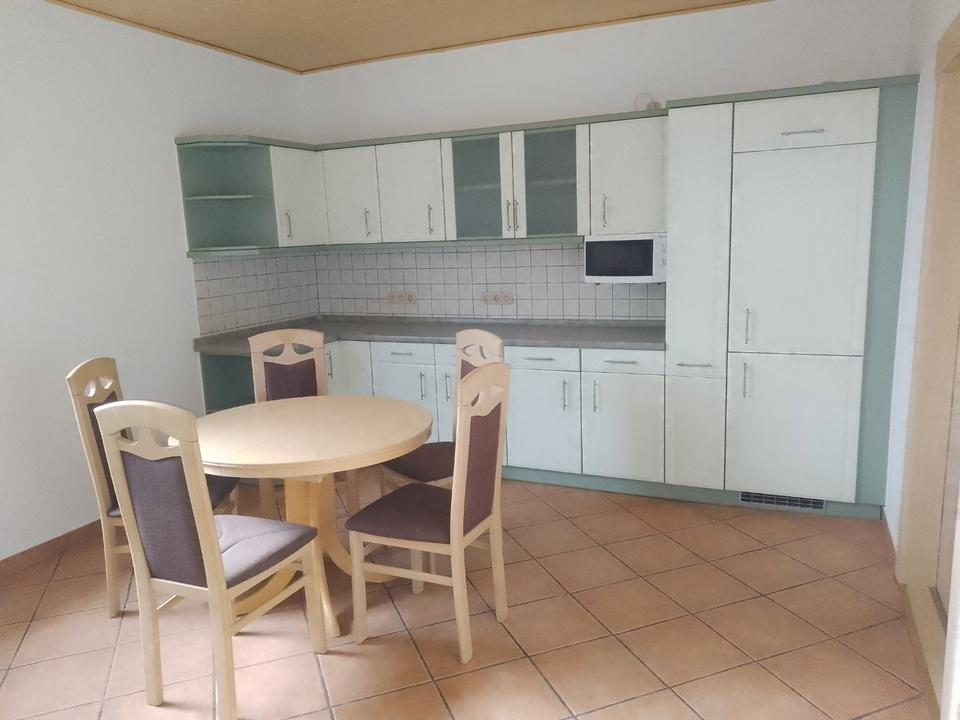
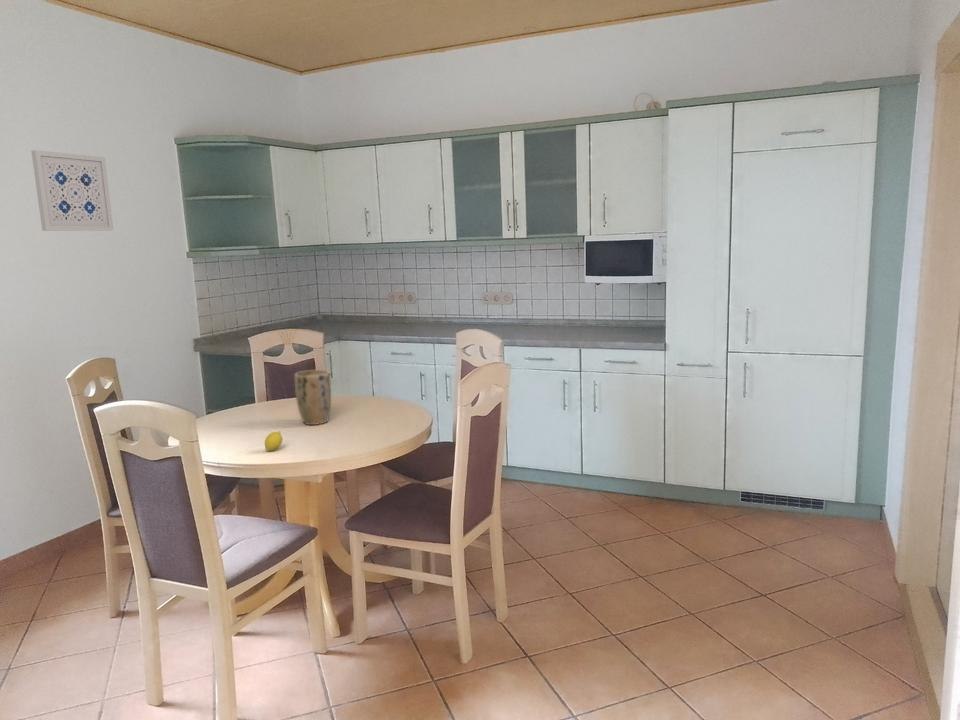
+ wall art [30,149,115,232]
+ fruit [264,430,284,452]
+ plant pot [293,369,332,426]
